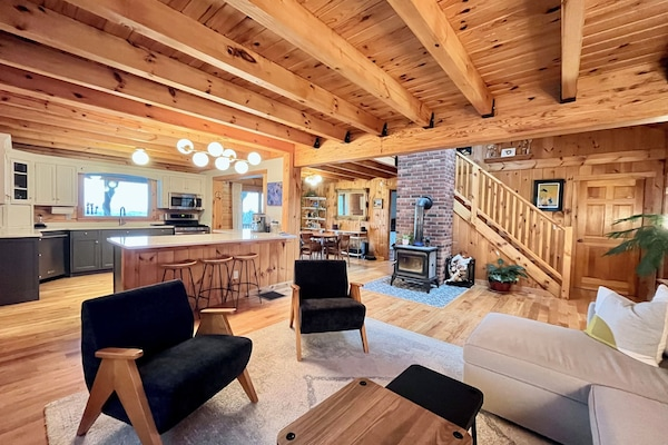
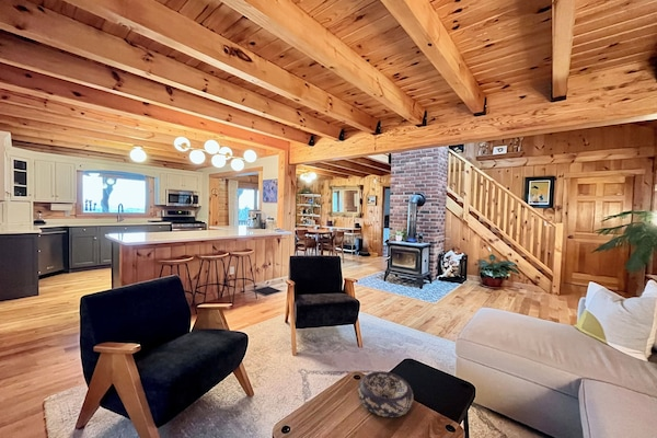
+ decorative bowl [357,370,415,418]
